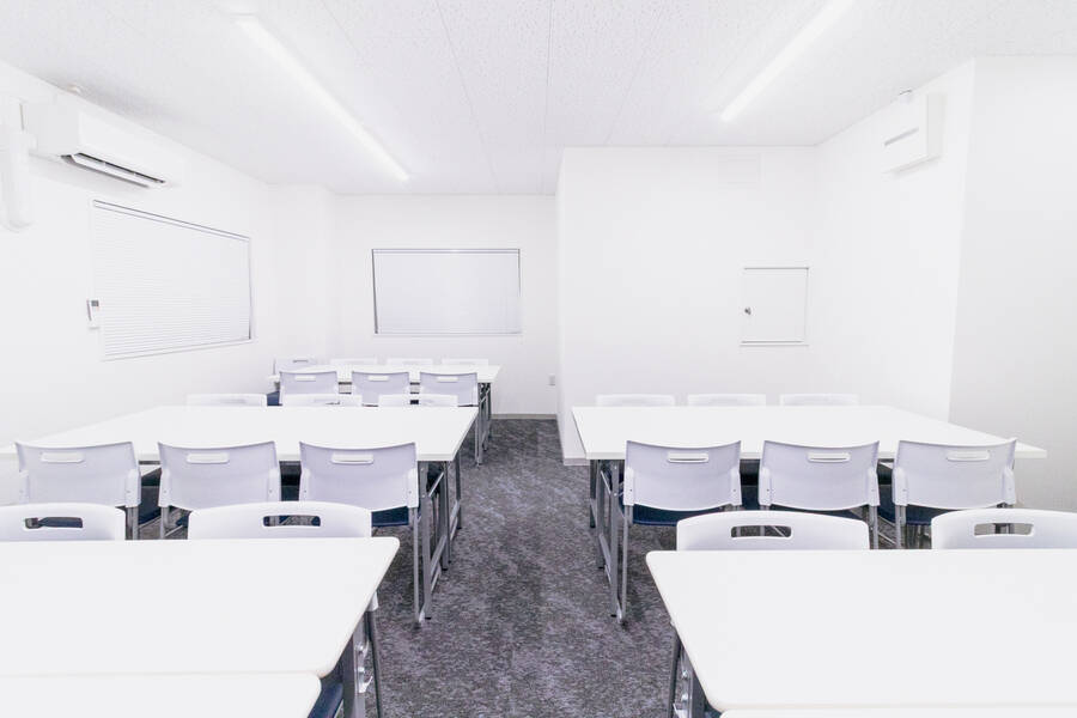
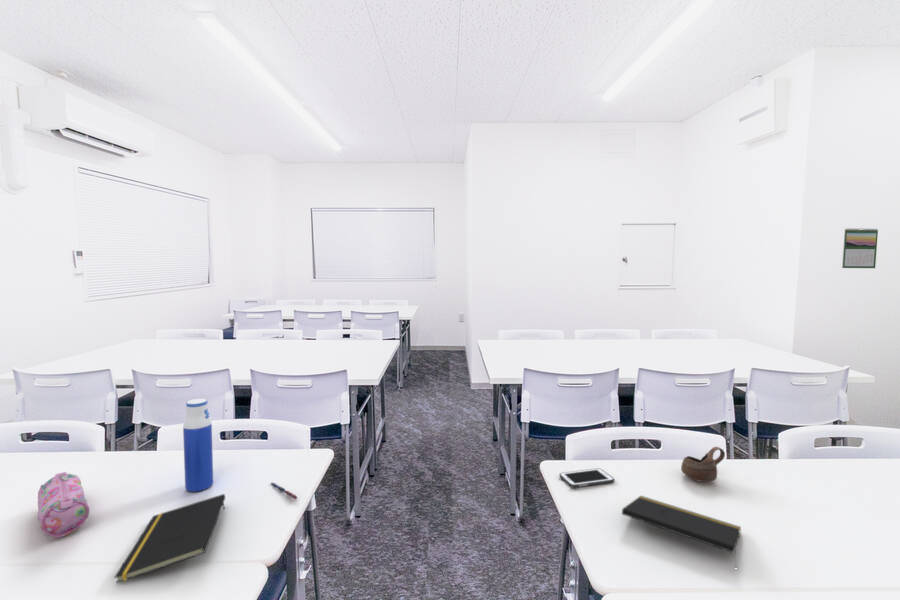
+ pencil case [37,471,90,538]
+ cell phone [558,467,615,488]
+ pen [269,482,298,500]
+ cup [680,446,726,483]
+ notepad [113,493,226,584]
+ notepad [621,495,742,567]
+ water bottle [182,398,214,493]
+ calendar [841,227,879,269]
